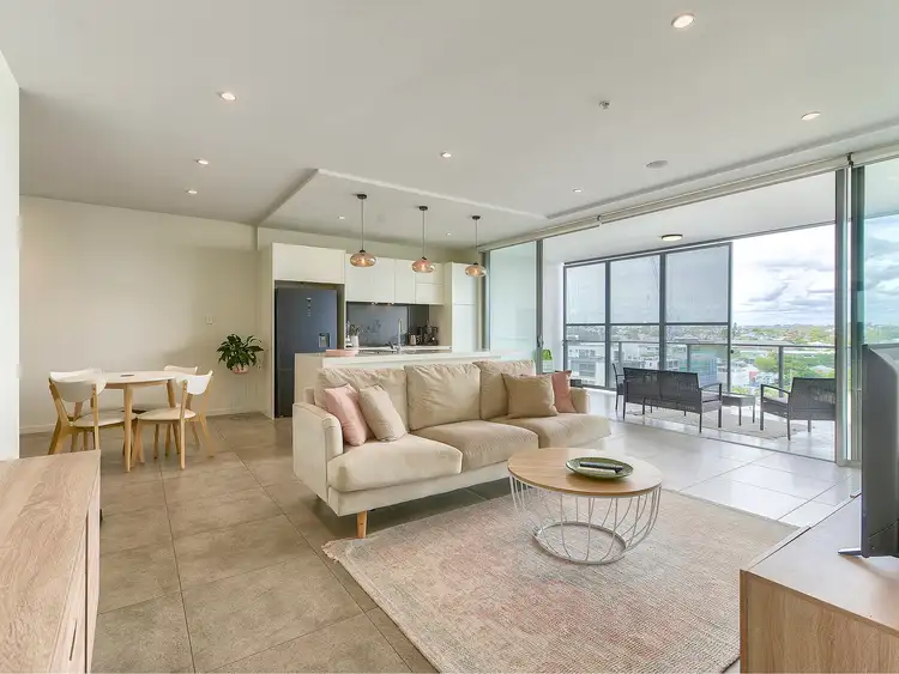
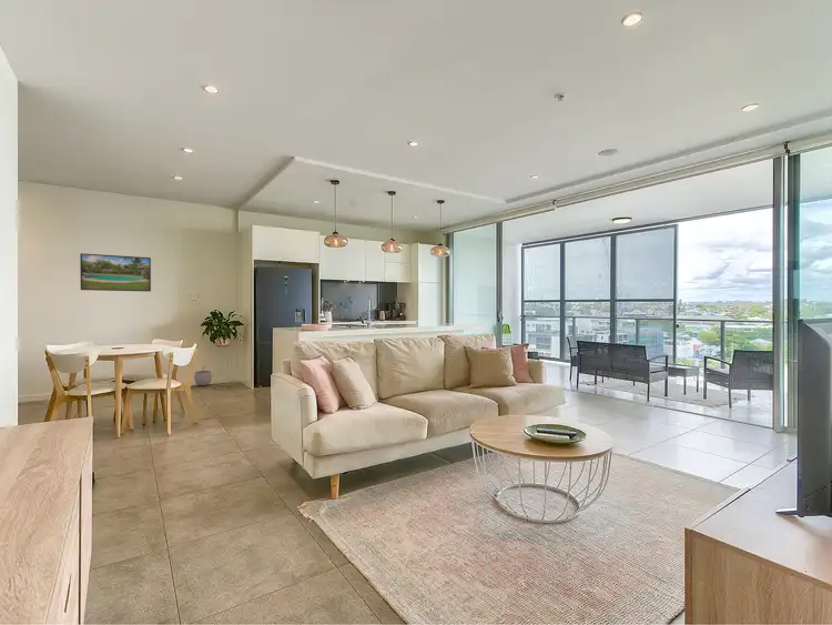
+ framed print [79,252,152,293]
+ plant pot [193,365,213,386]
